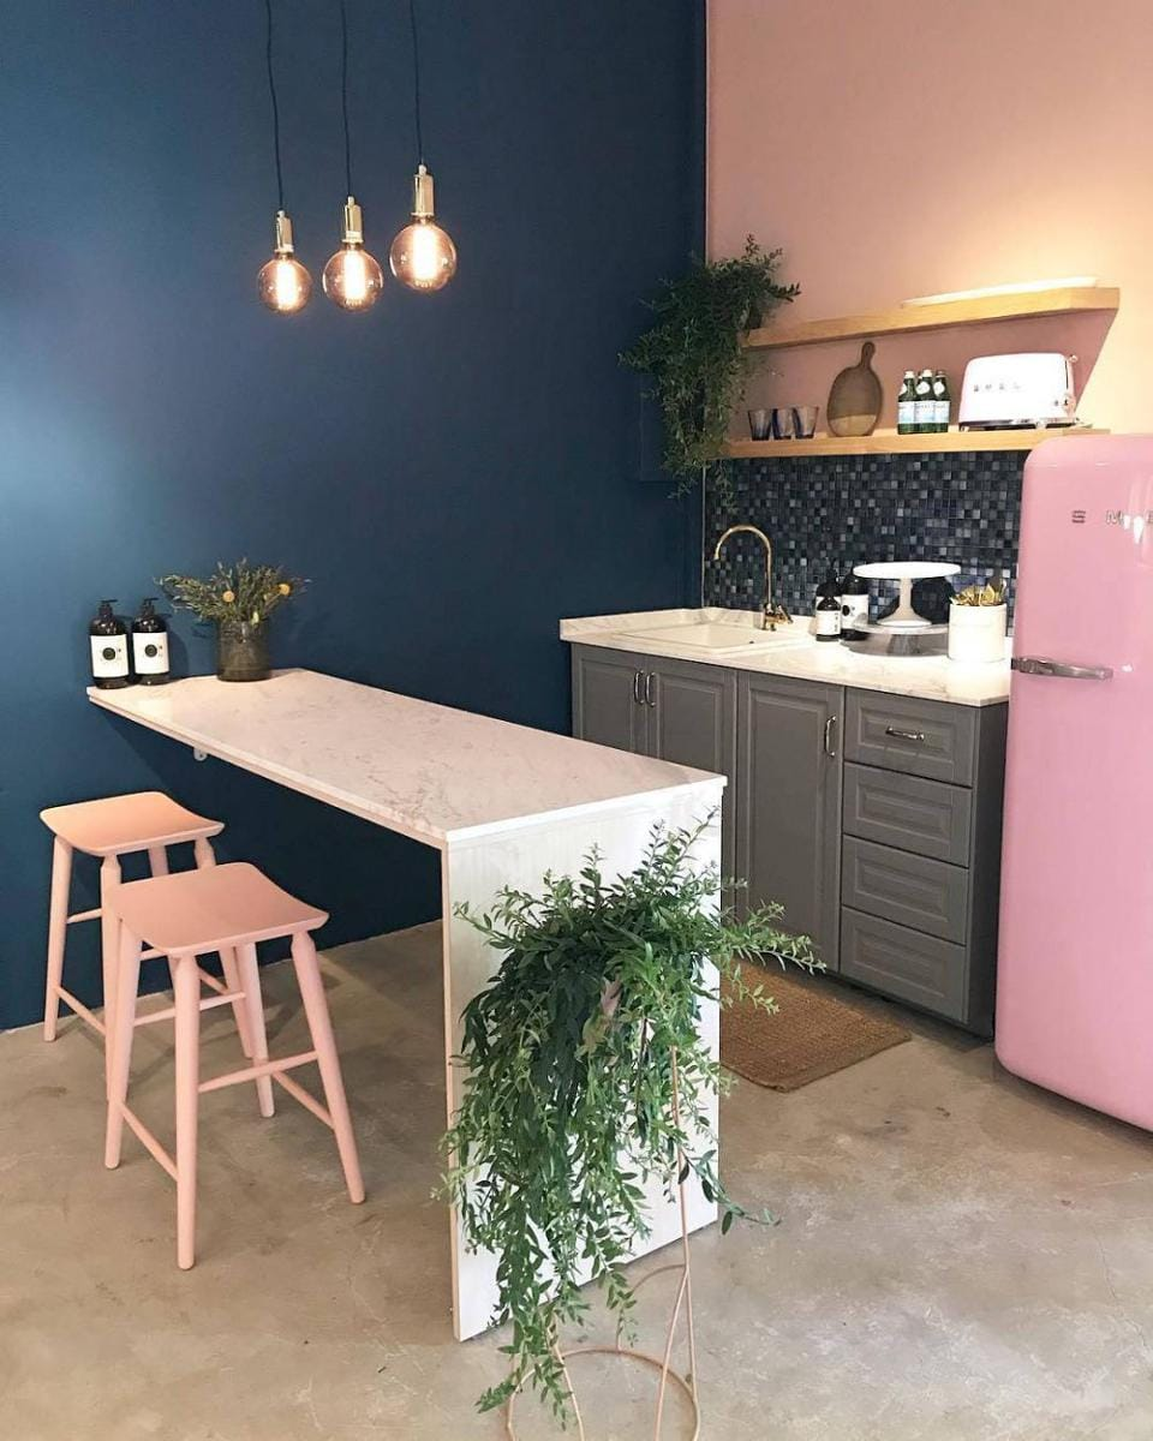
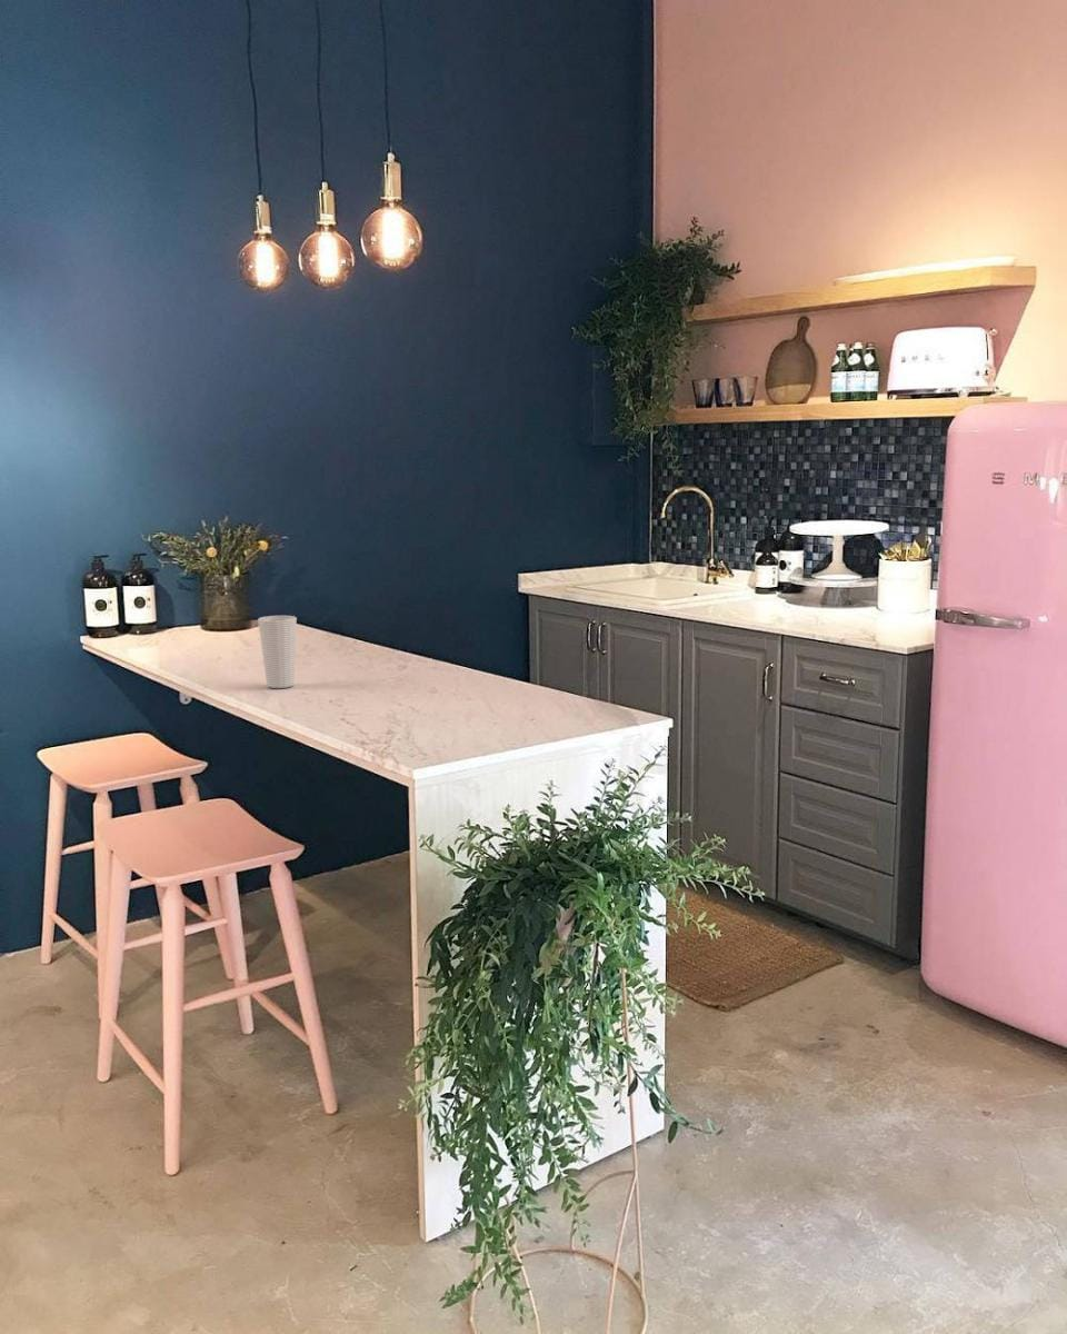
+ cup [257,615,298,689]
